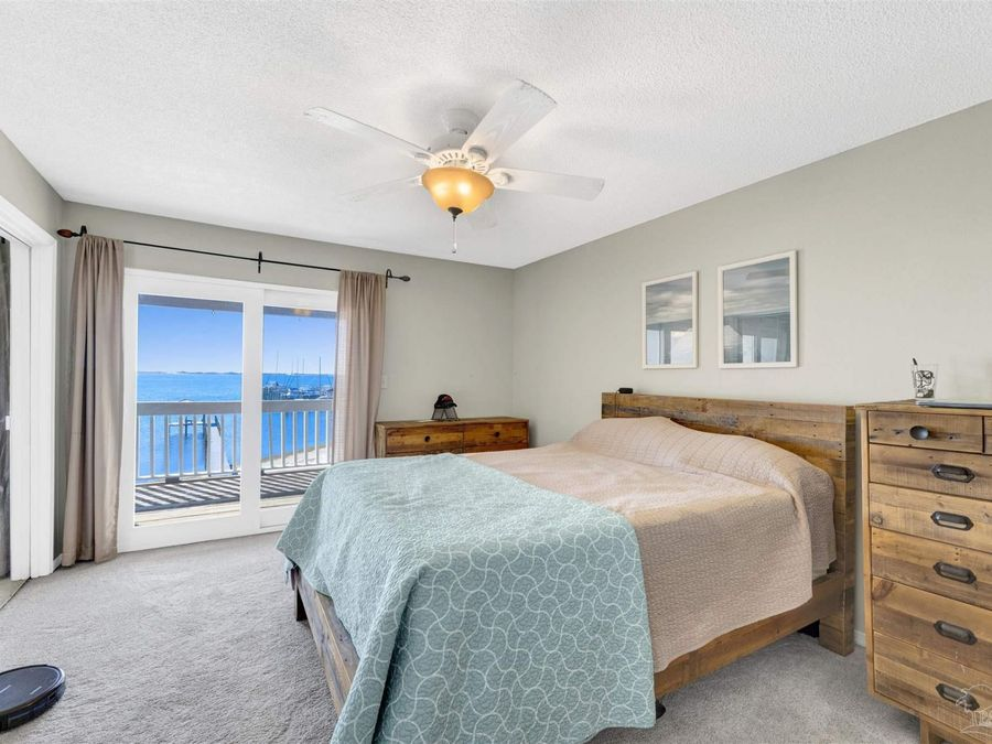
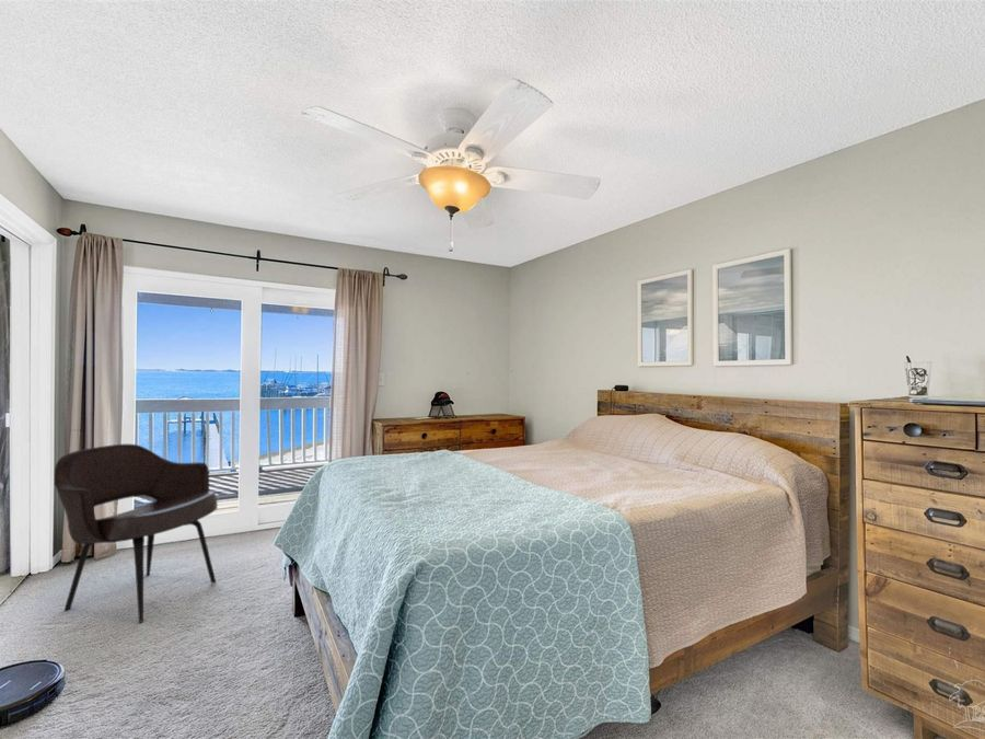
+ armchair [54,443,219,624]
